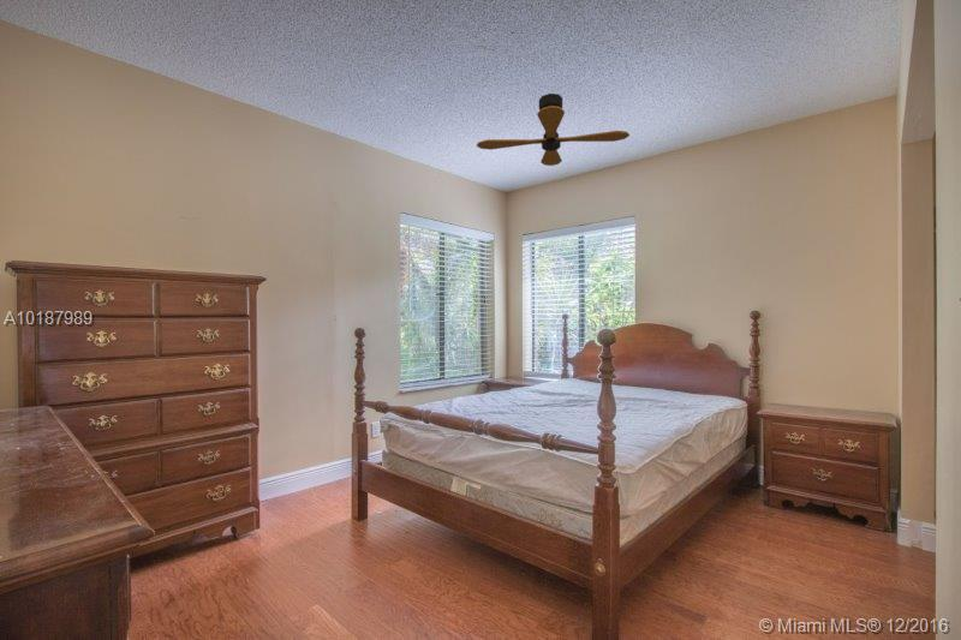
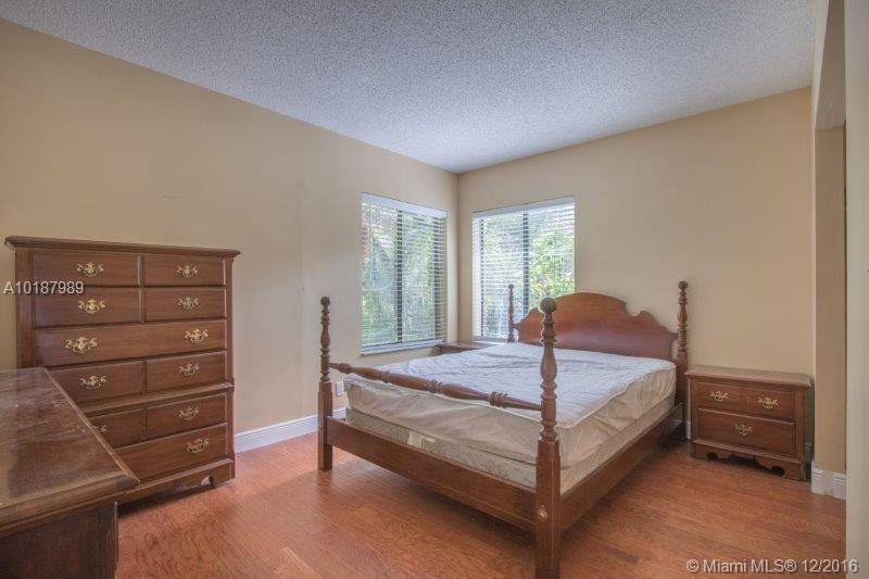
- ceiling fan [476,92,631,167]
